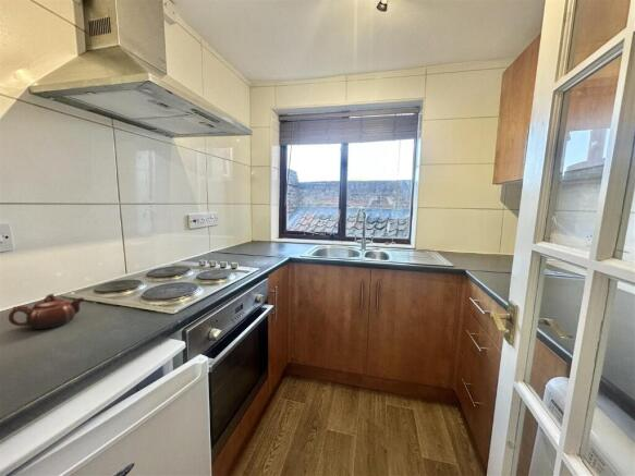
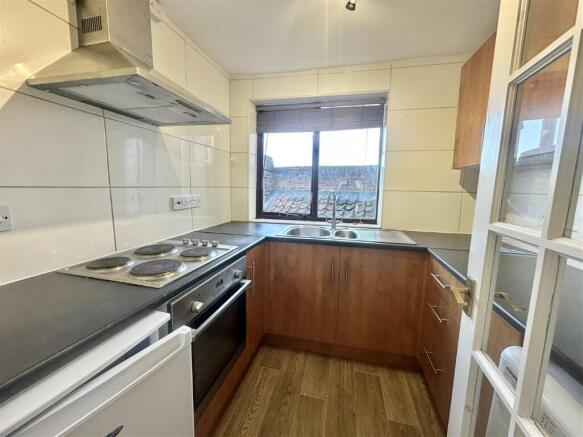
- teapot [8,293,85,331]
